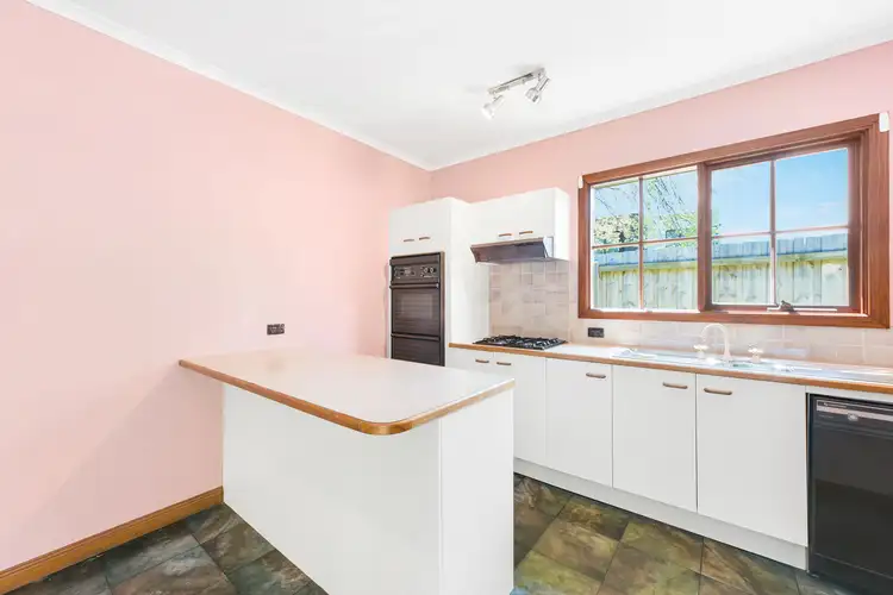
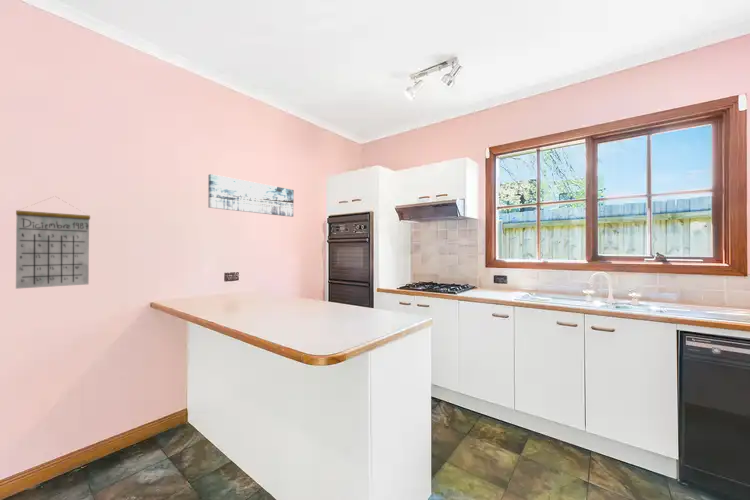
+ calendar [15,196,91,290]
+ wall art [207,173,295,218]
